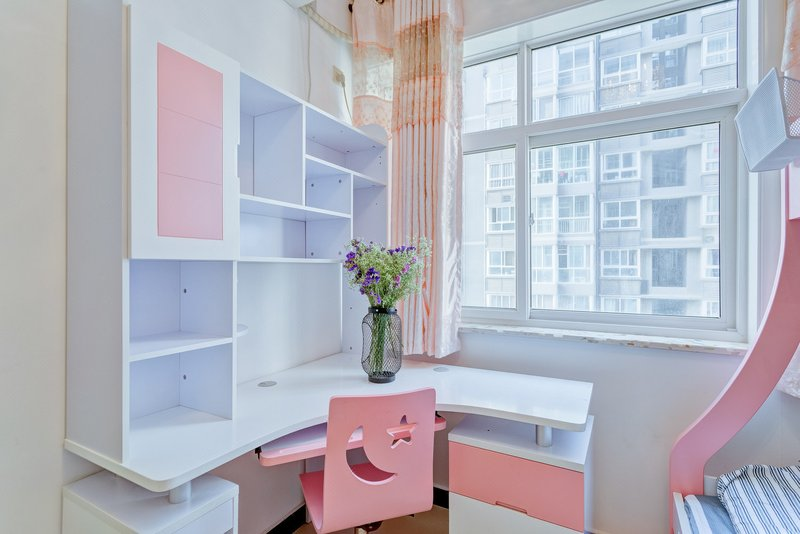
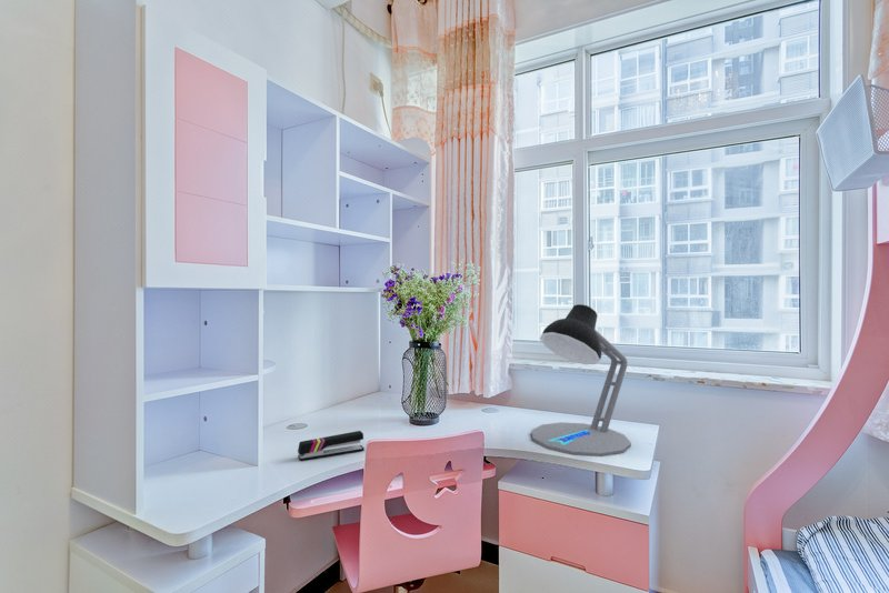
+ stapler [297,430,366,462]
+ desk lamp [530,303,632,458]
